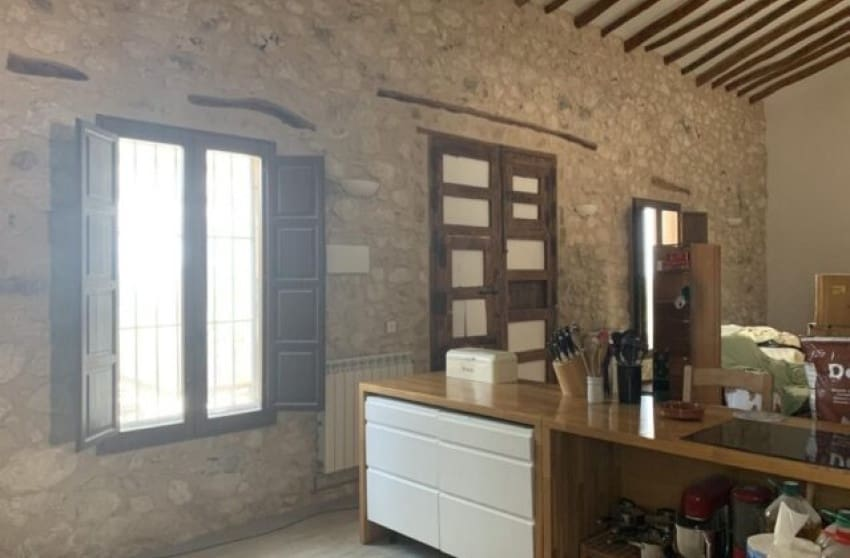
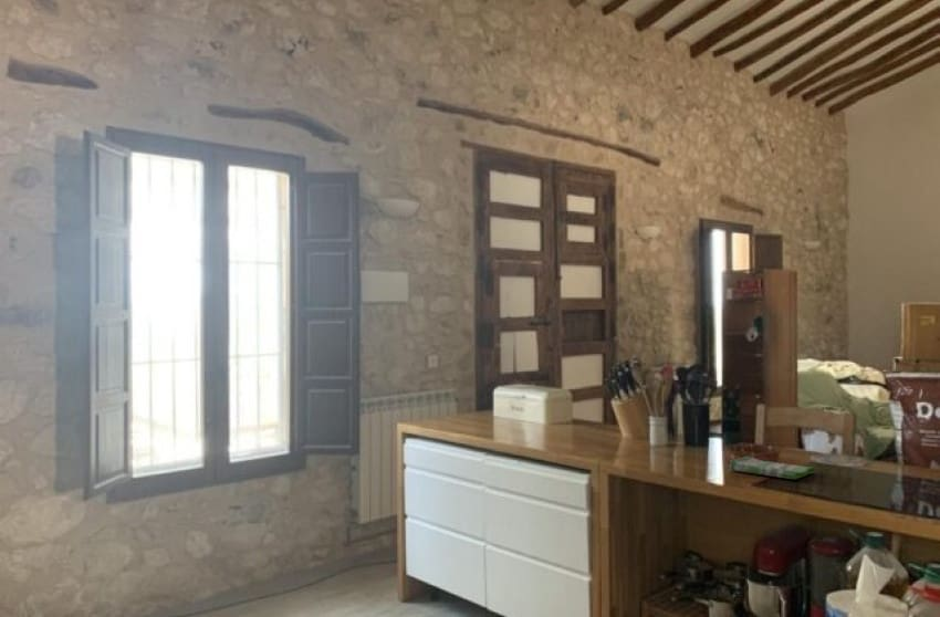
+ dish towel [729,456,816,480]
